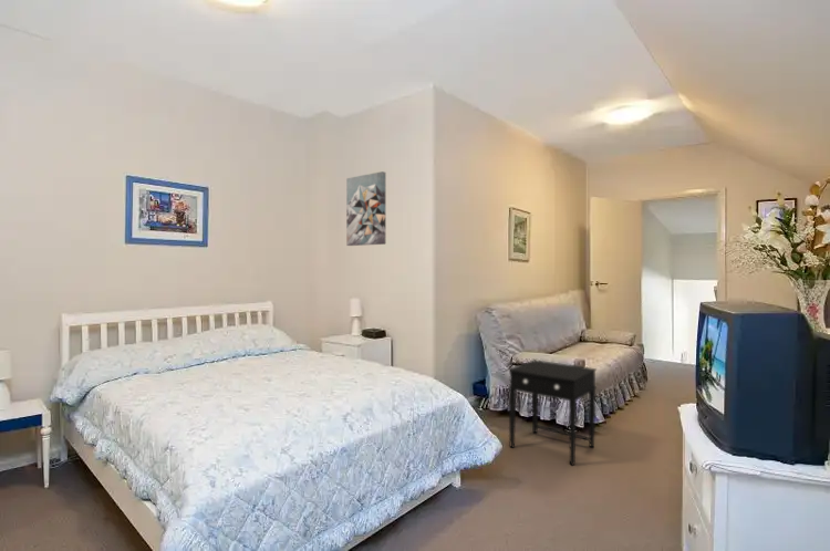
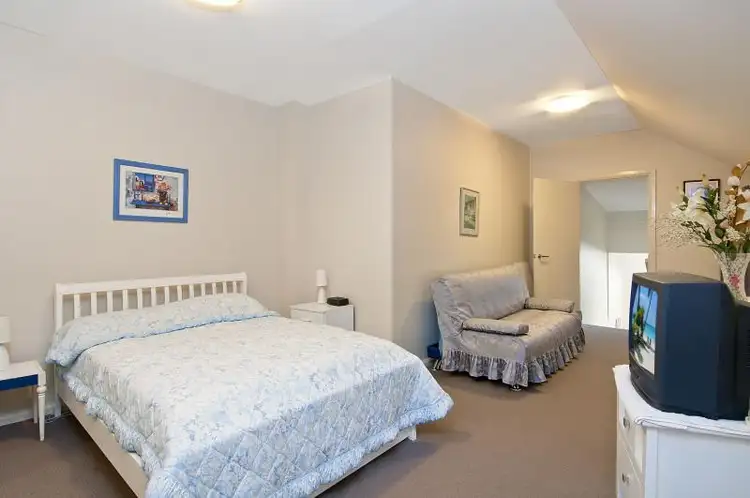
- wall art [345,170,387,247]
- side table [507,358,598,467]
